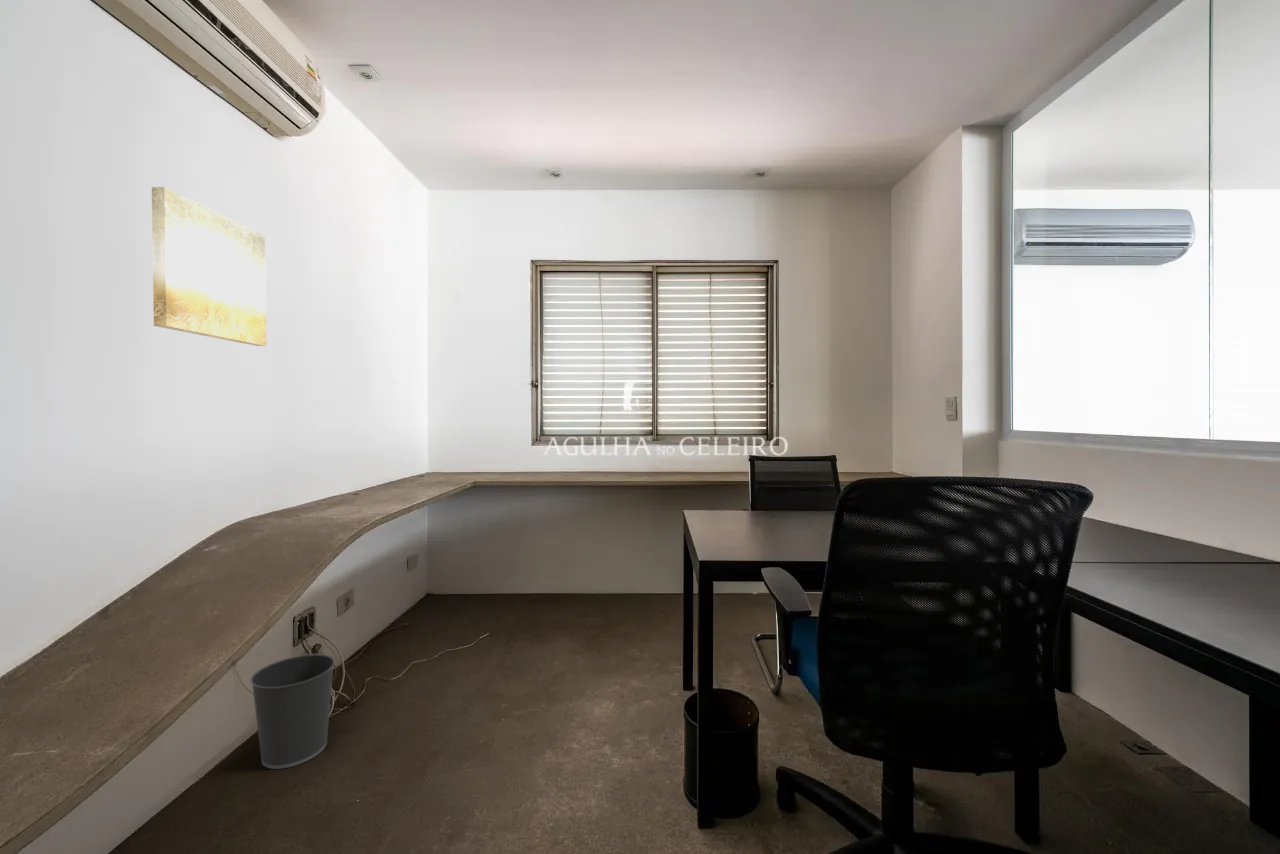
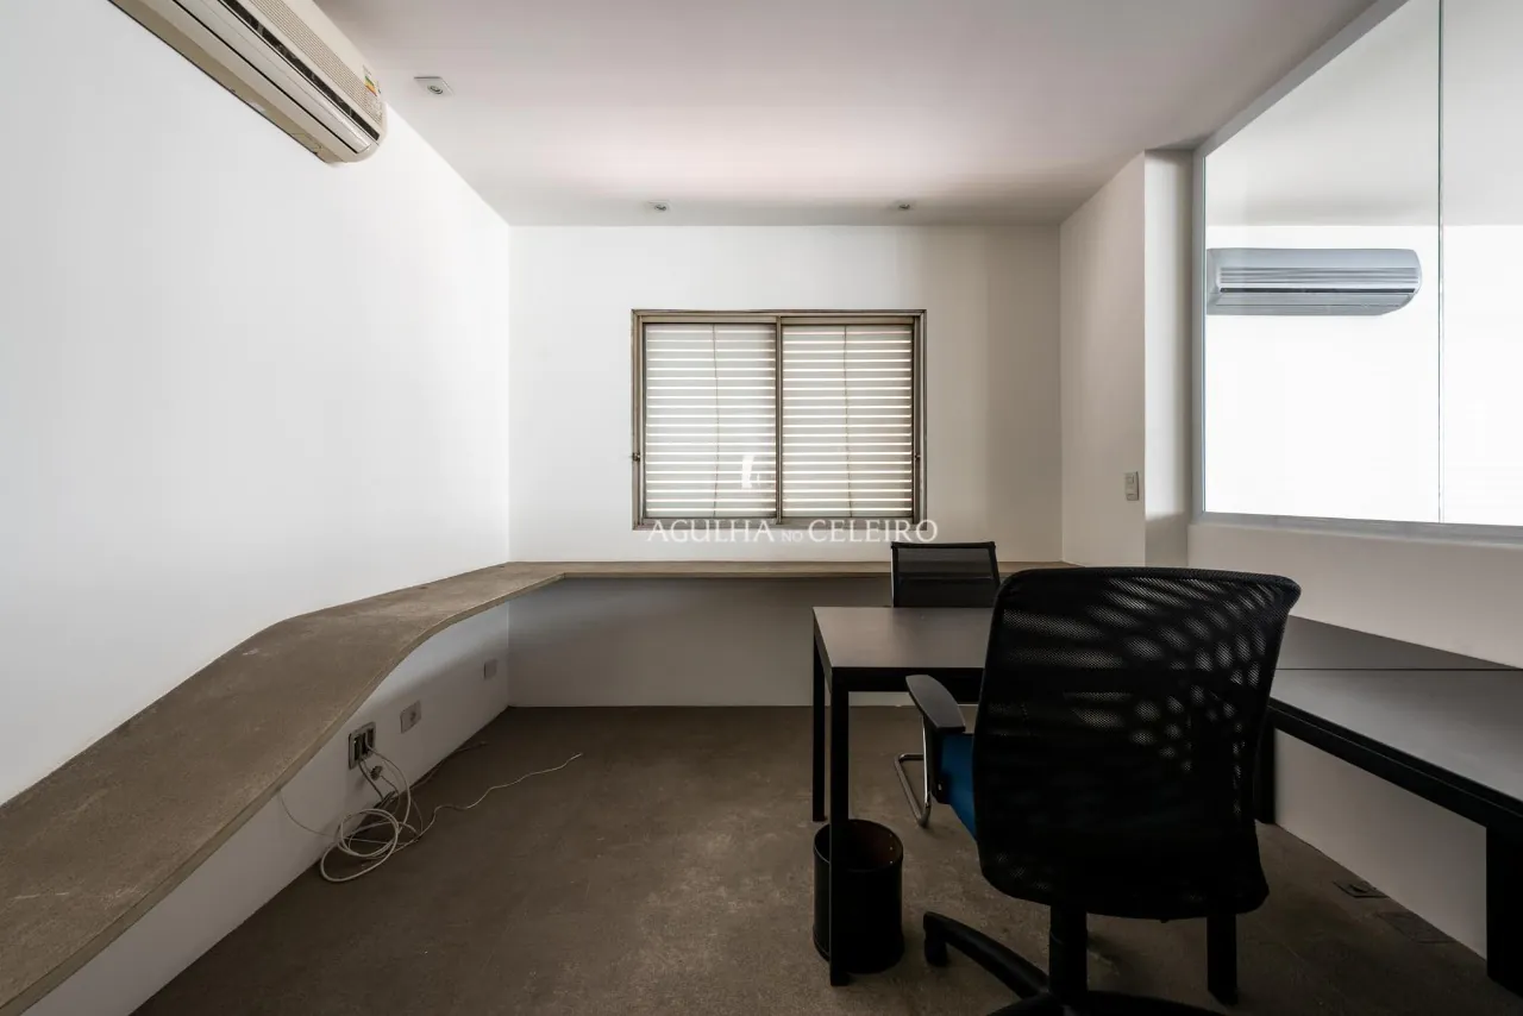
- wall art [151,186,267,347]
- wastebasket [249,653,336,770]
